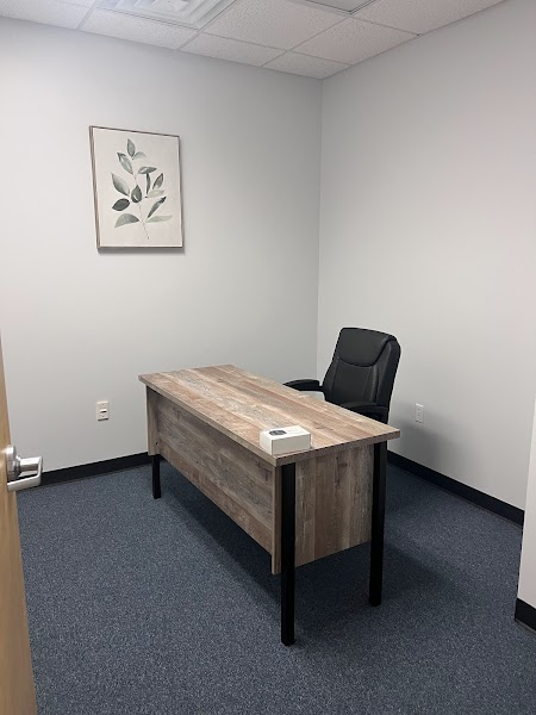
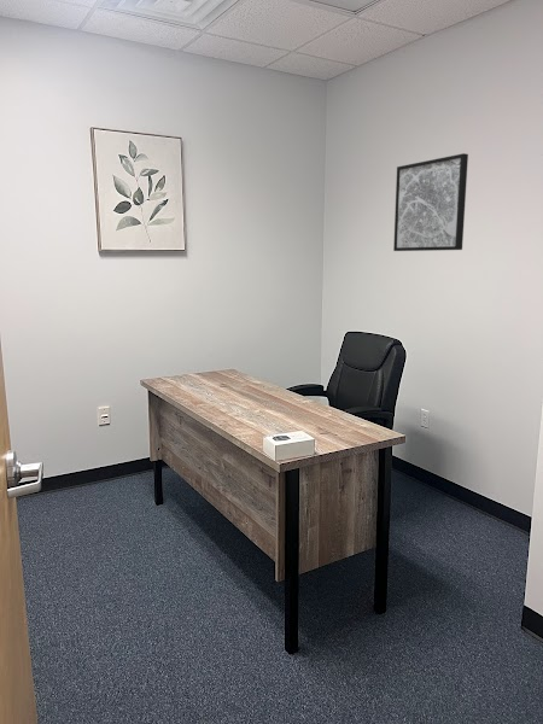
+ wall art [392,152,469,252]
